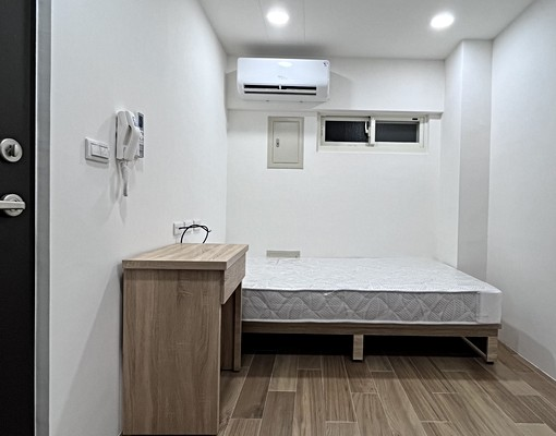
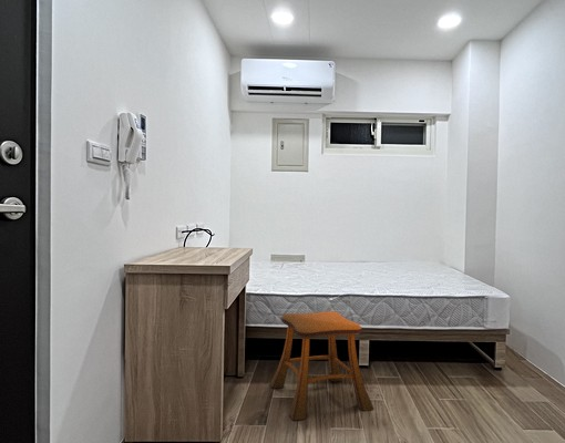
+ stool [268,310,374,422]
